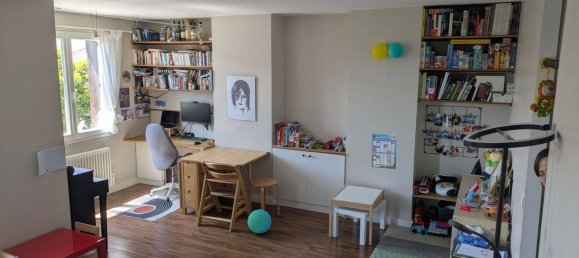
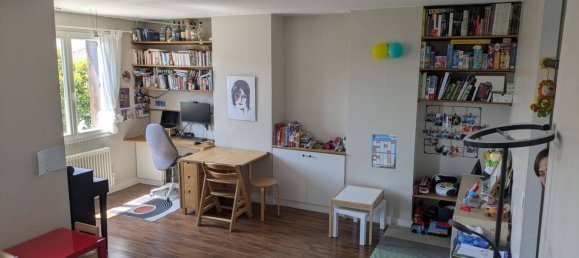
- ball [247,209,272,234]
